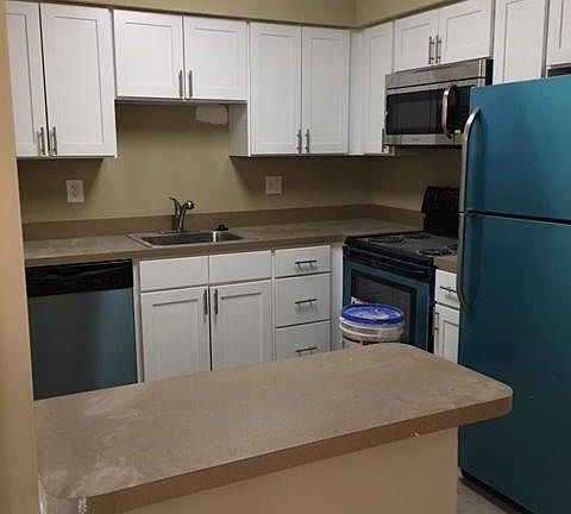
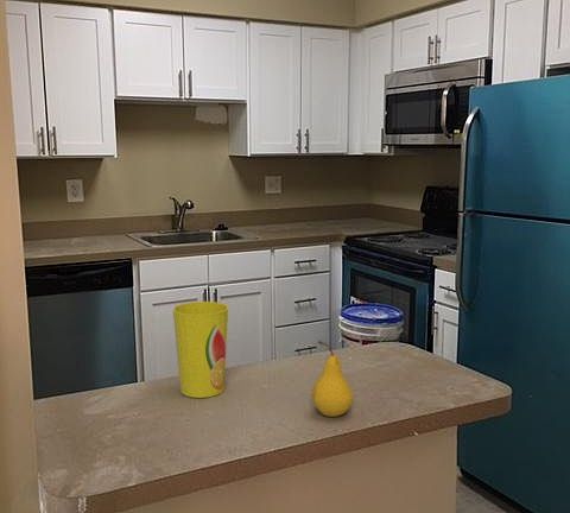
+ cup [172,300,229,399]
+ fruit [311,340,354,418]
